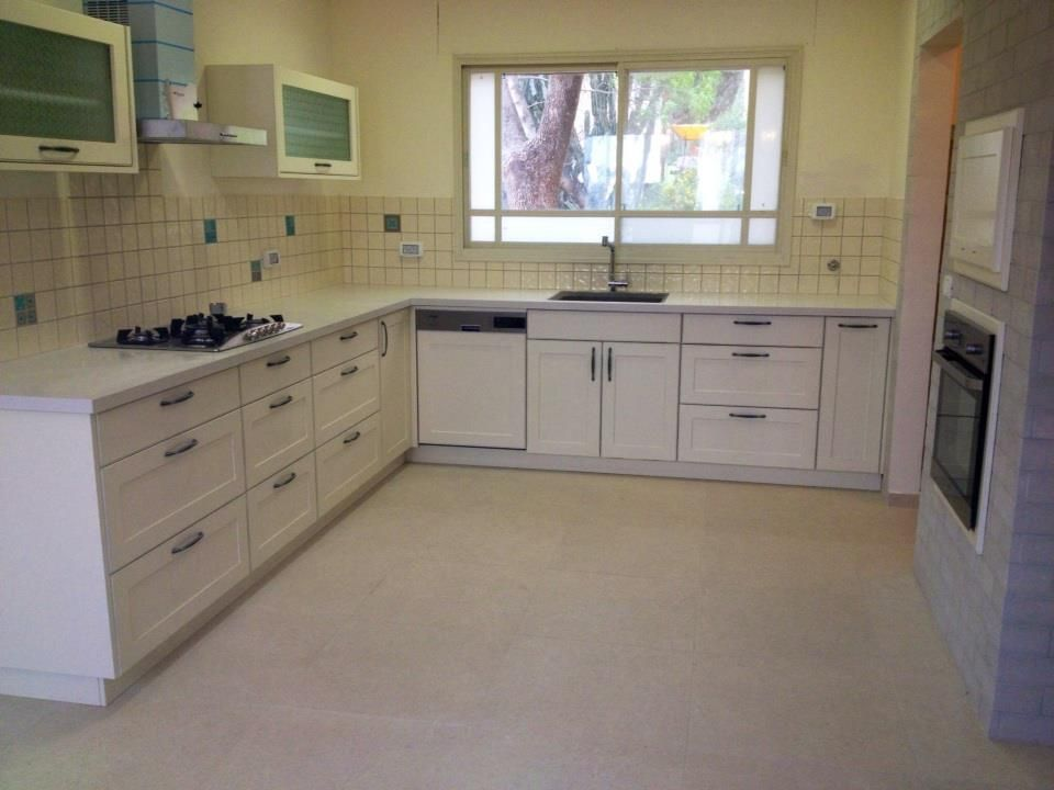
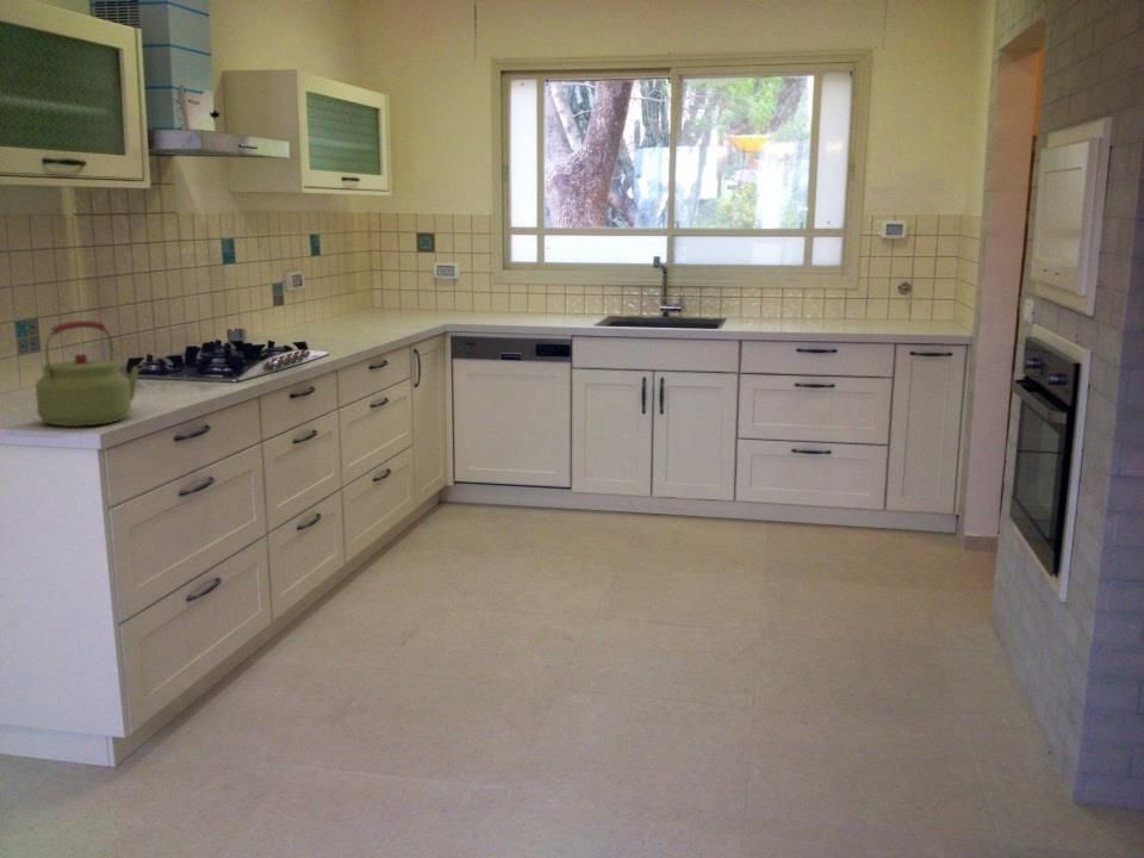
+ kettle [35,319,141,428]
